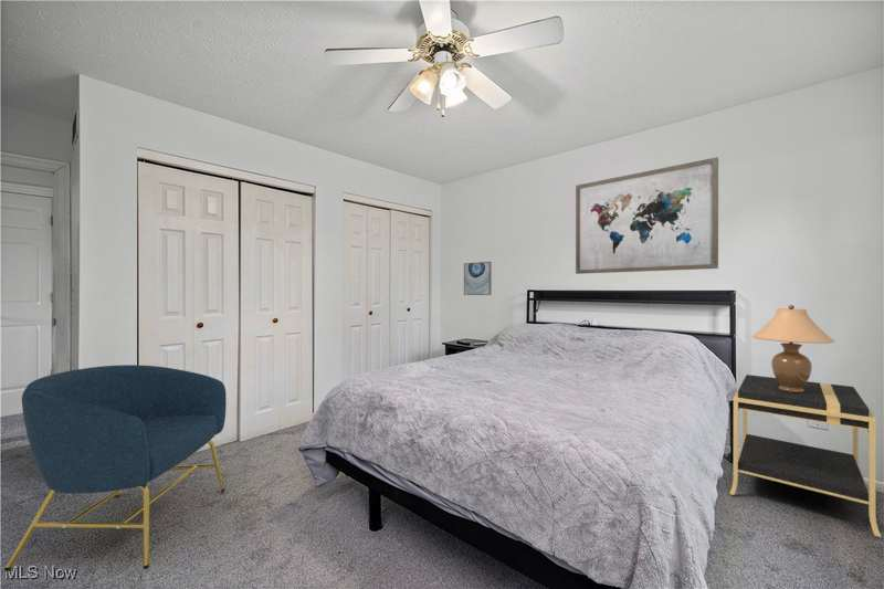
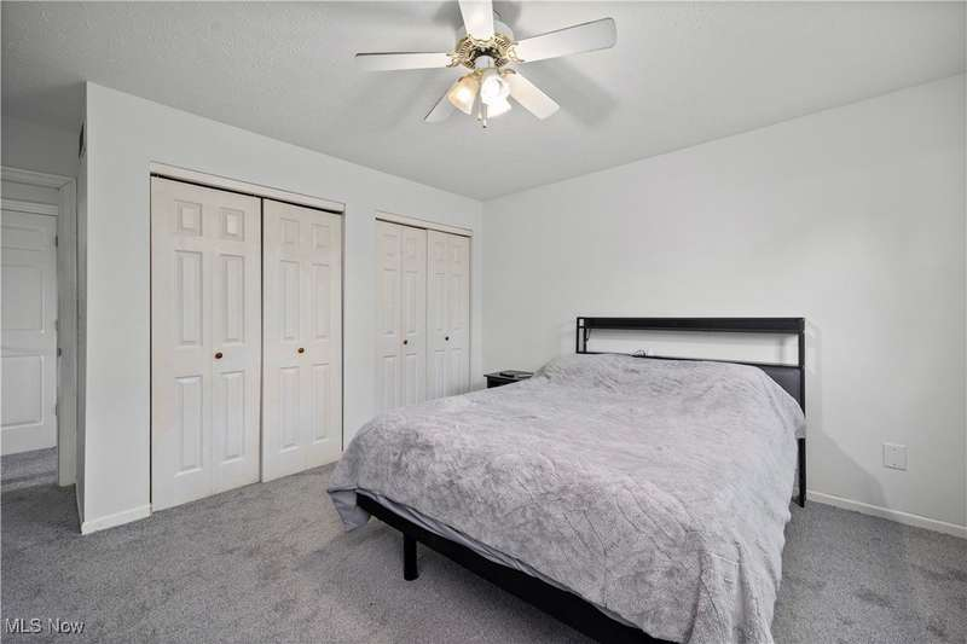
- nightstand [728,374,882,538]
- wall art [575,156,719,275]
- armchair [3,364,228,572]
- wall art [463,261,493,296]
- table lamp [751,304,835,393]
